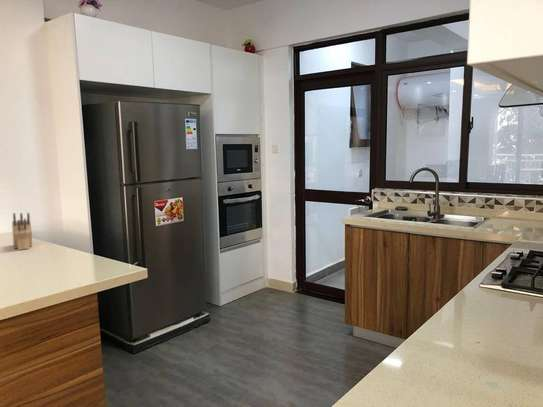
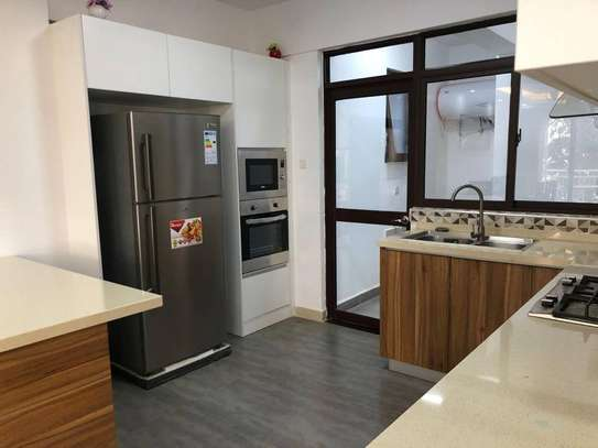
- knife block [11,212,33,251]
